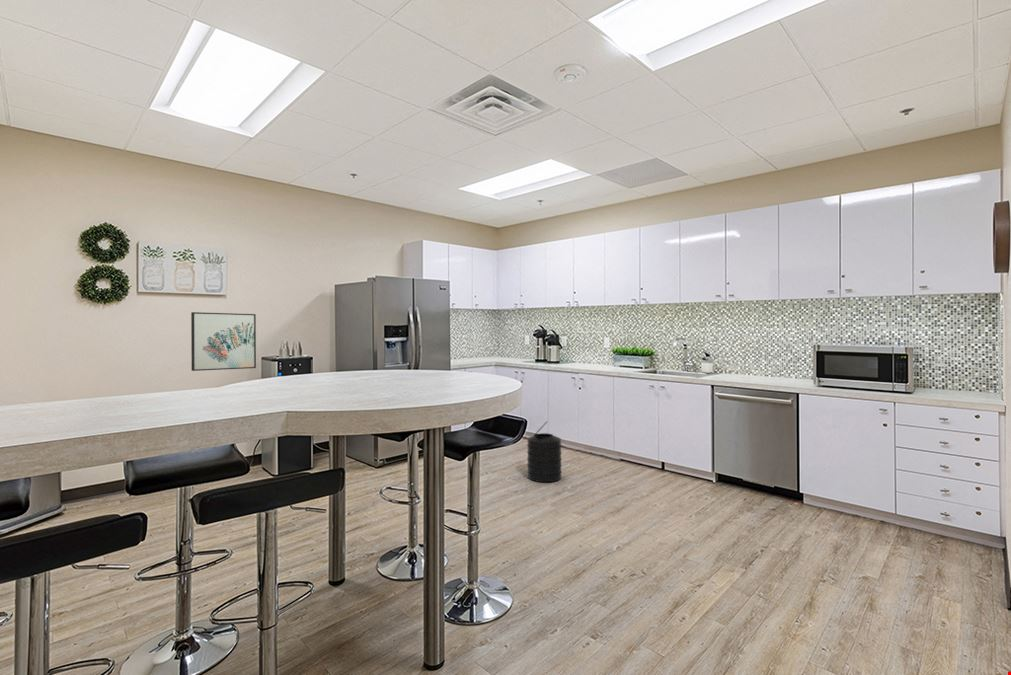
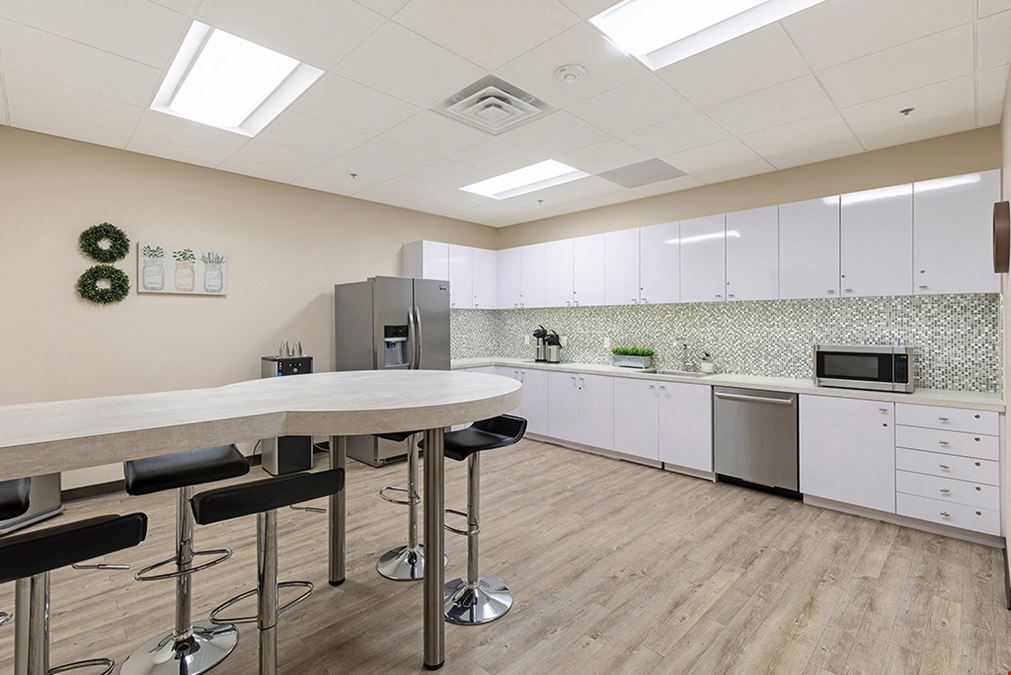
- trash can [526,421,563,483]
- wall art [190,311,257,372]
